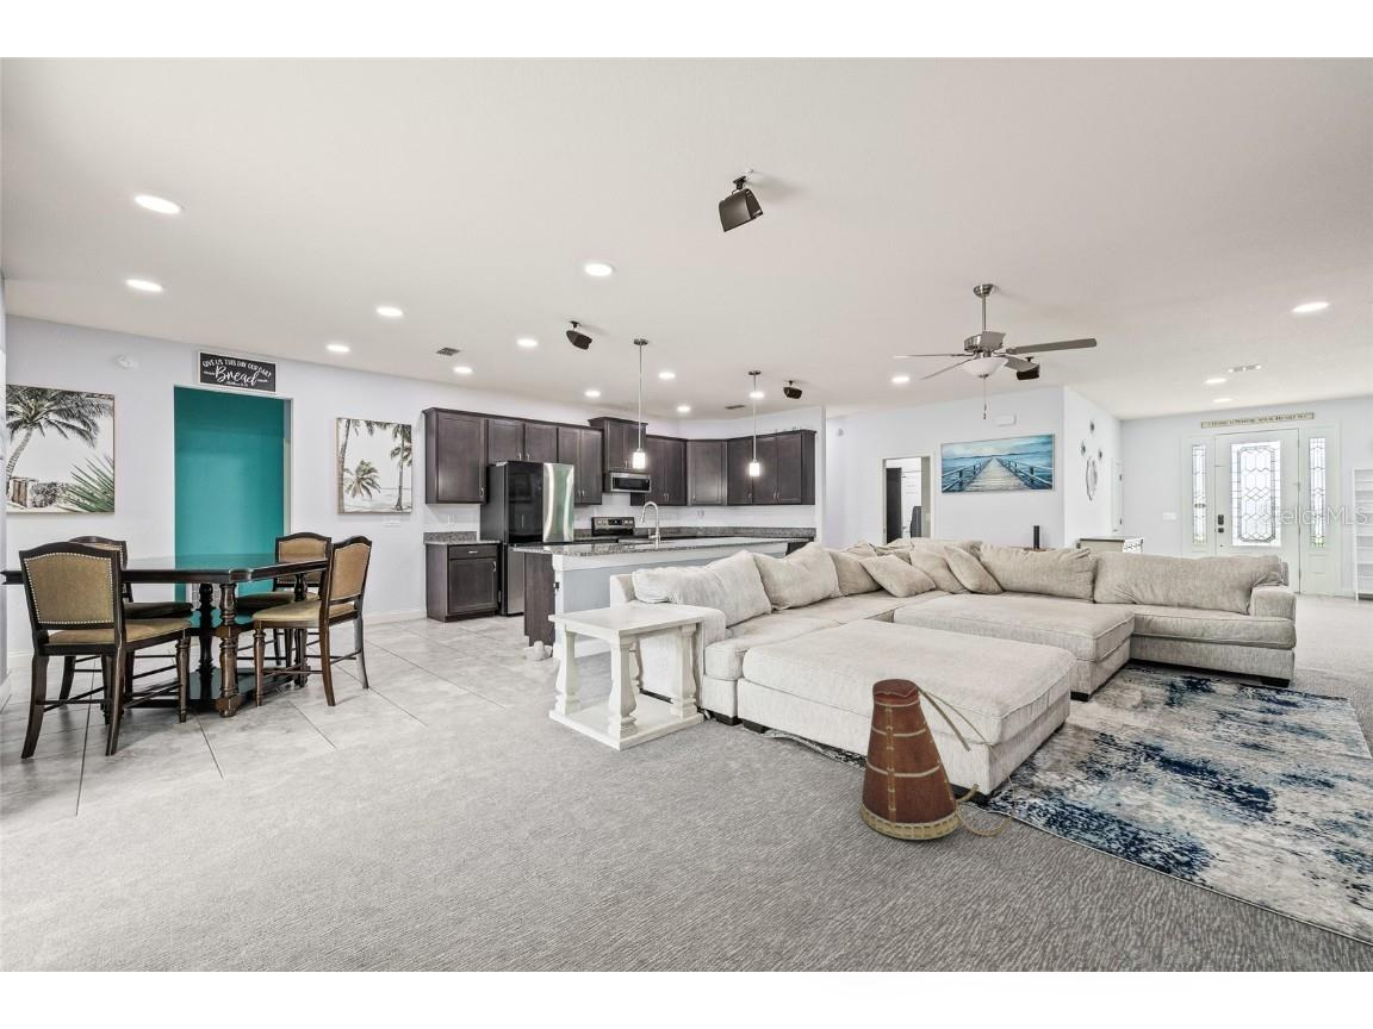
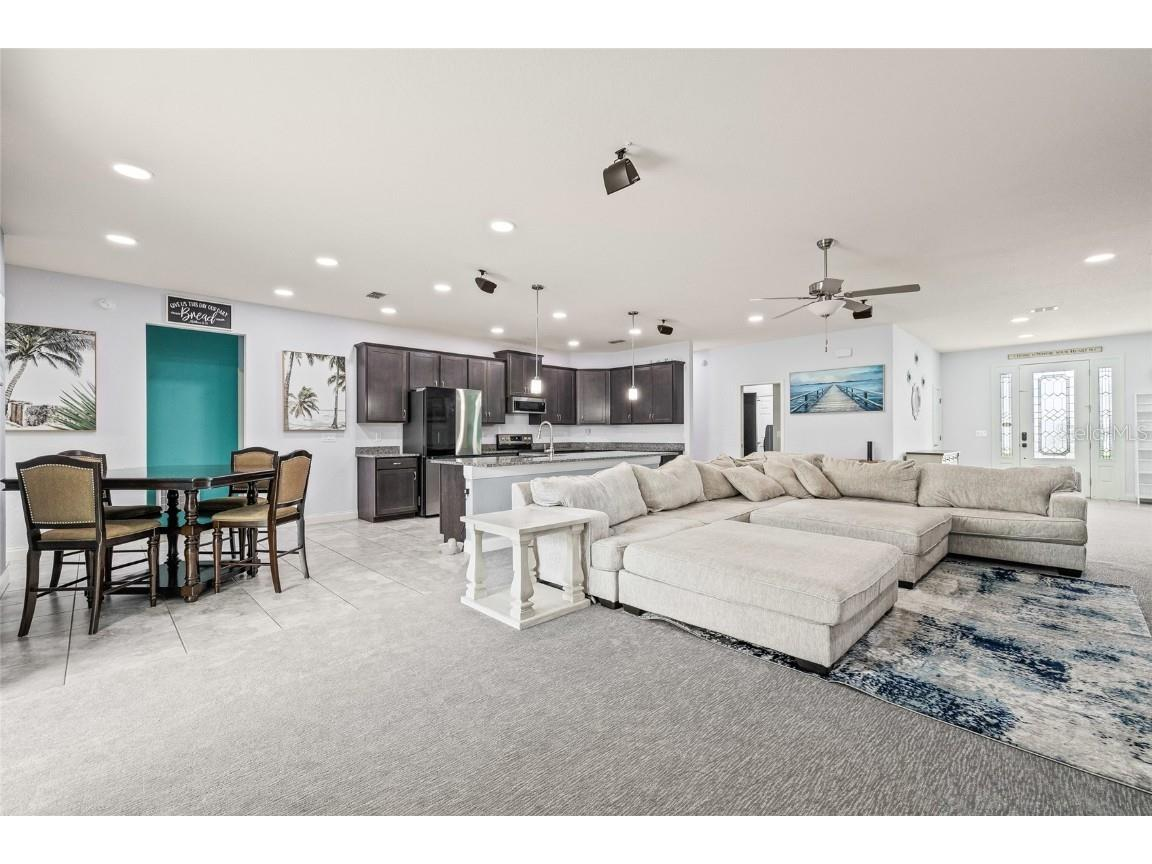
- basket [859,678,1018,841]
